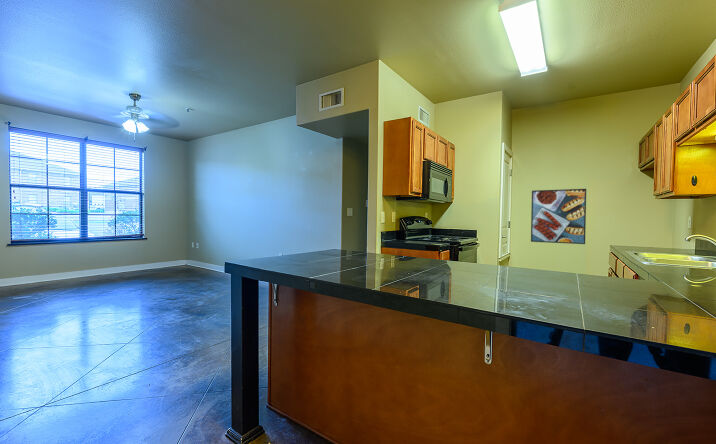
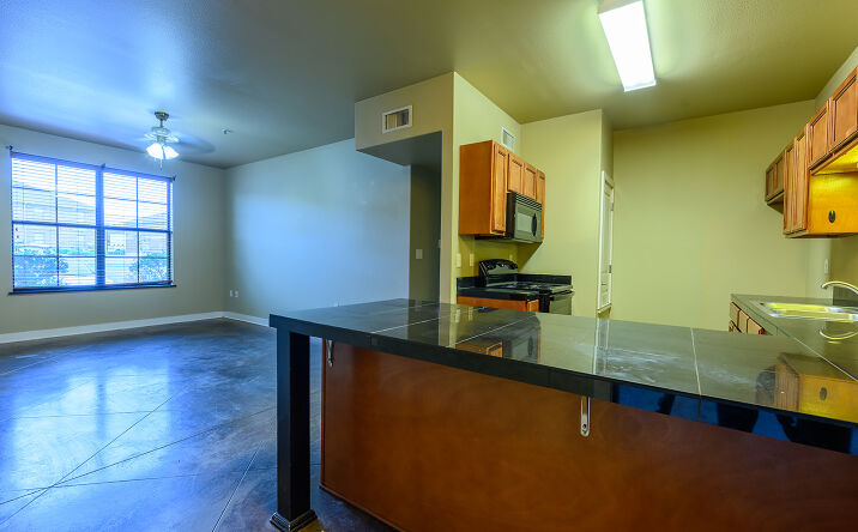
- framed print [530,188,587,245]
